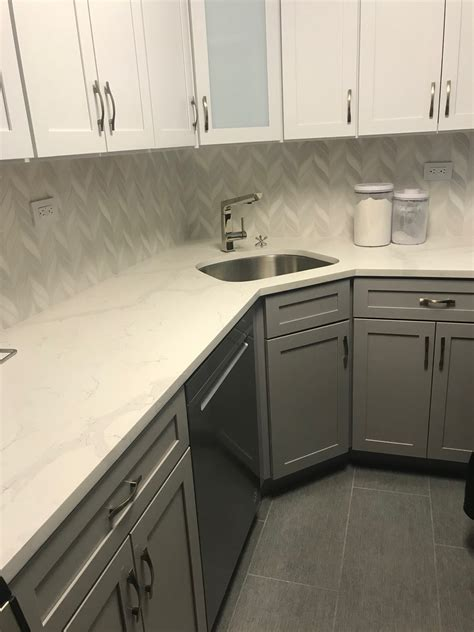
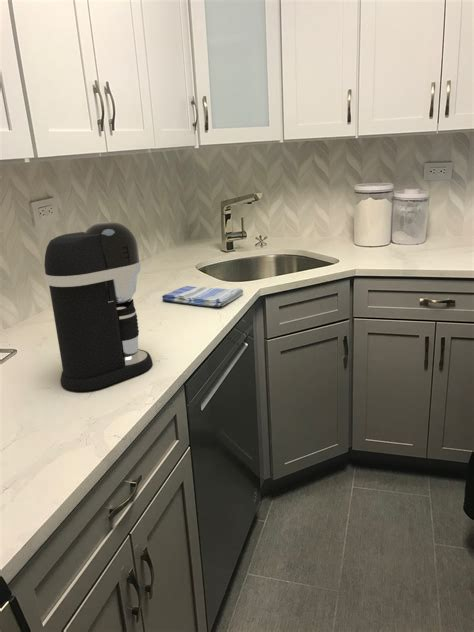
+ dish towel [161,285,244,307]
+ coffee maker [43,221,154,392]
